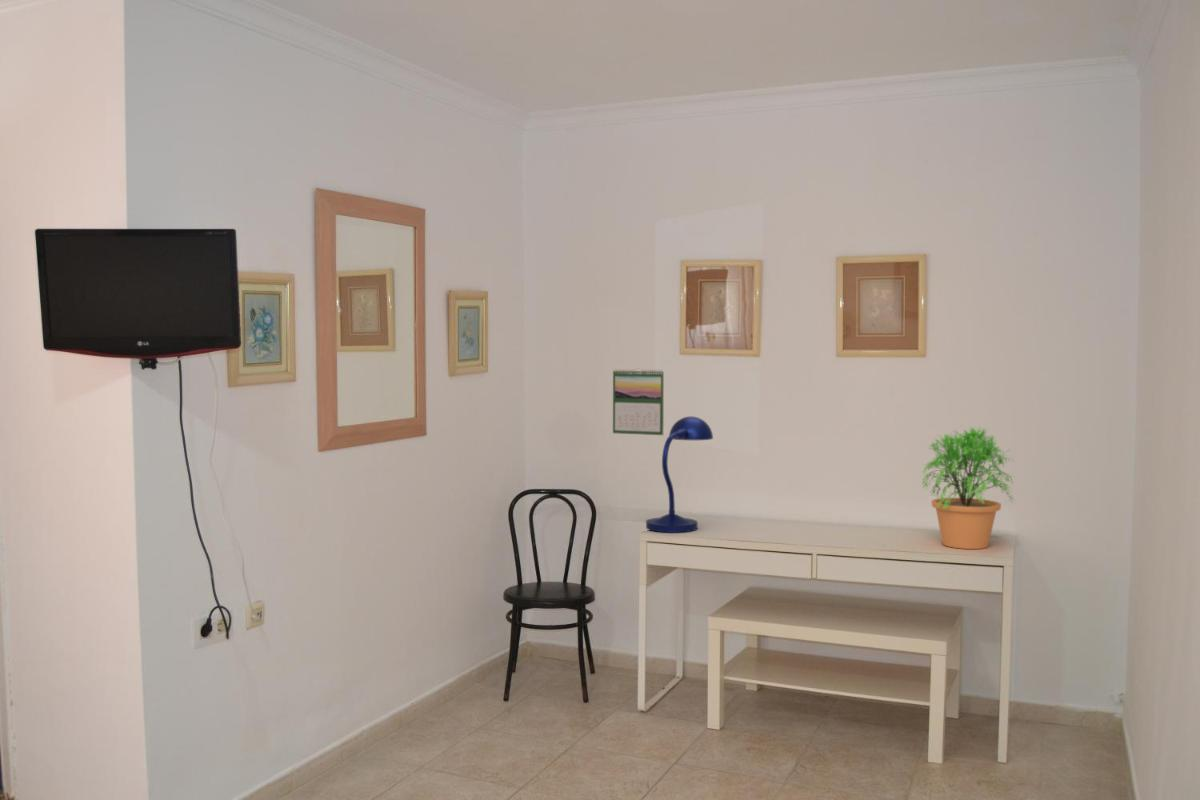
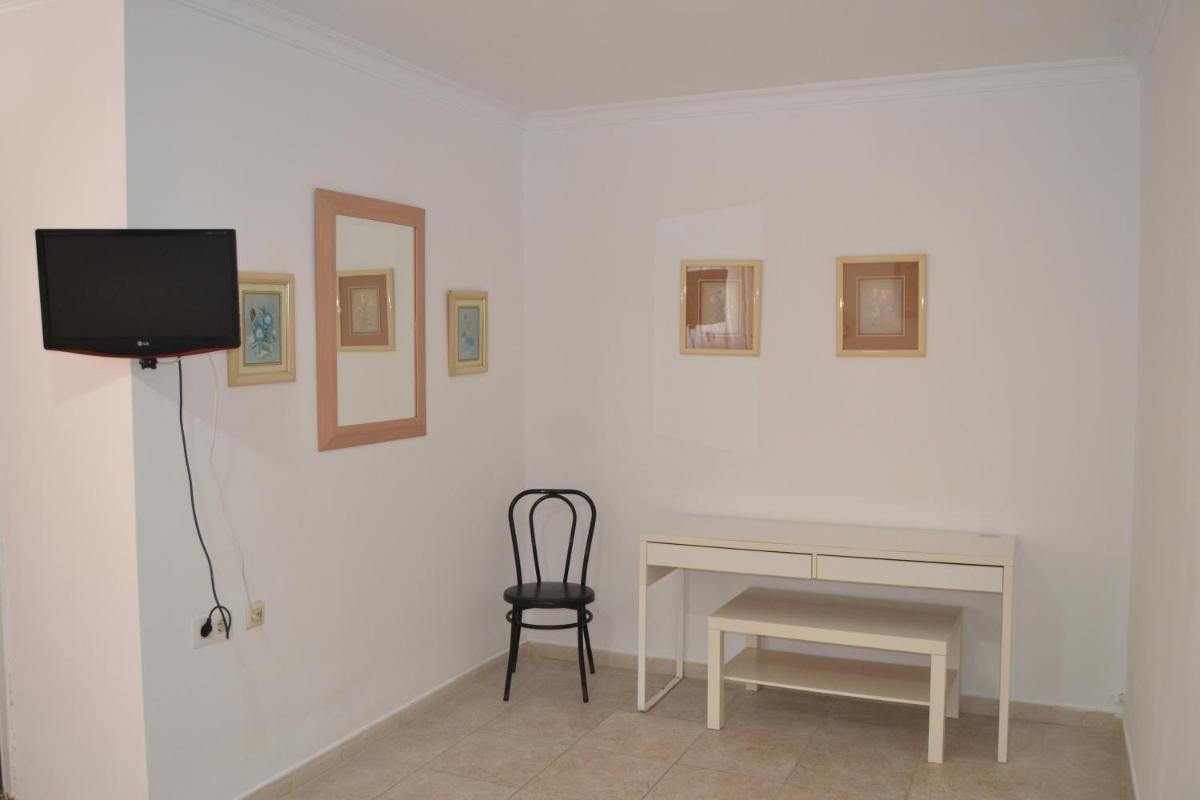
- desk lamp [645,415,714,534]
- potted plant [919,426,1015,550]
- calendar [612,367,665,436]
